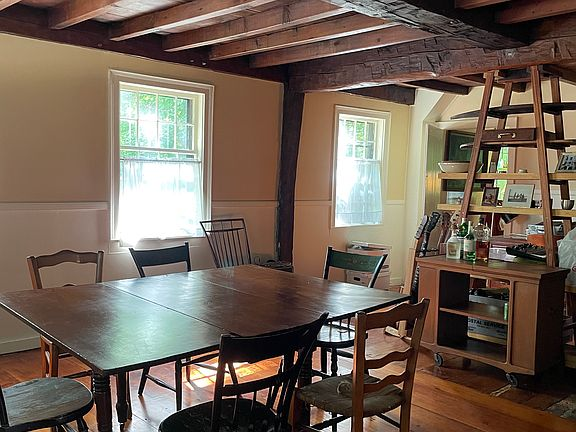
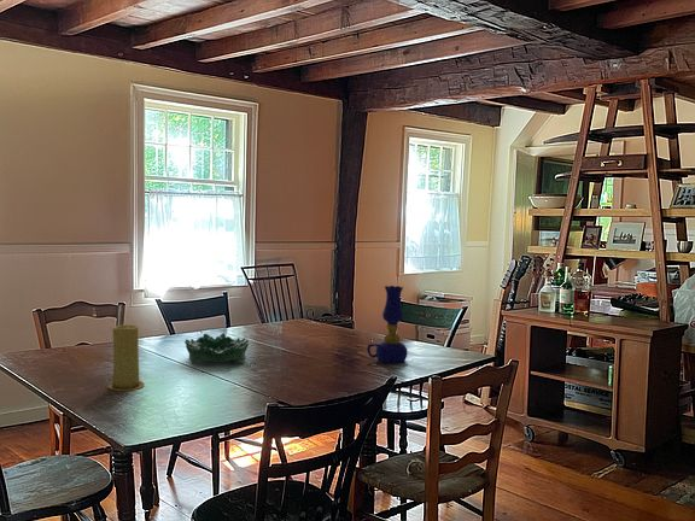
+ candle [106,323,145,392]
+ oil lamp [366,285,408,365]
+ decorative bowl [183,332,250,365]
